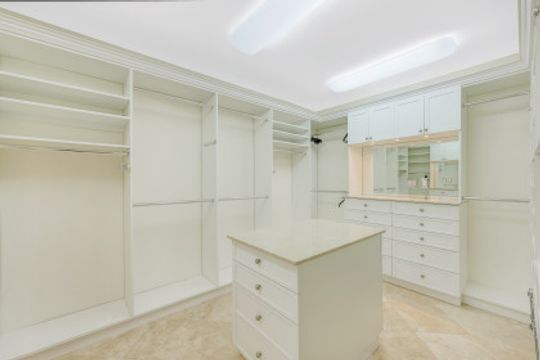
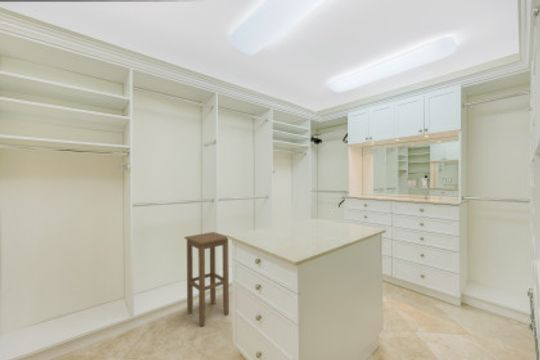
+ stool [184,231,230,327]
